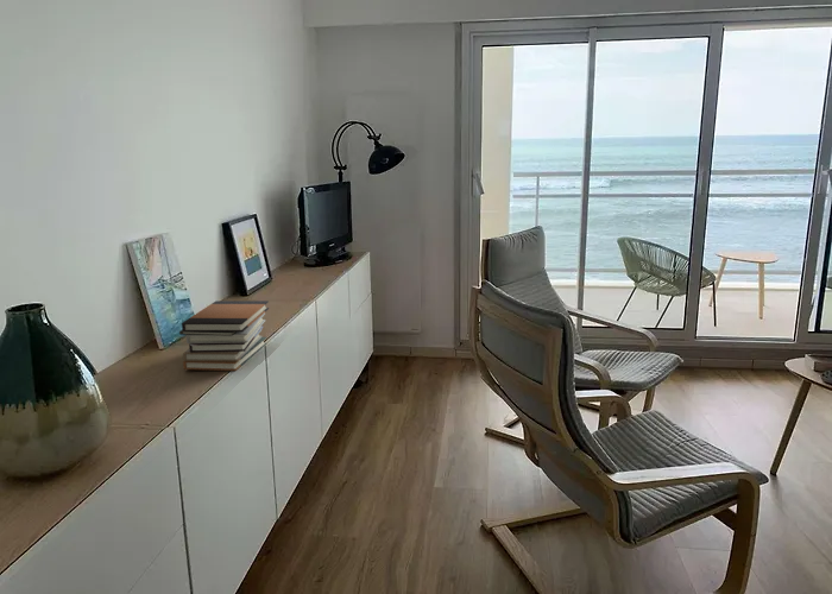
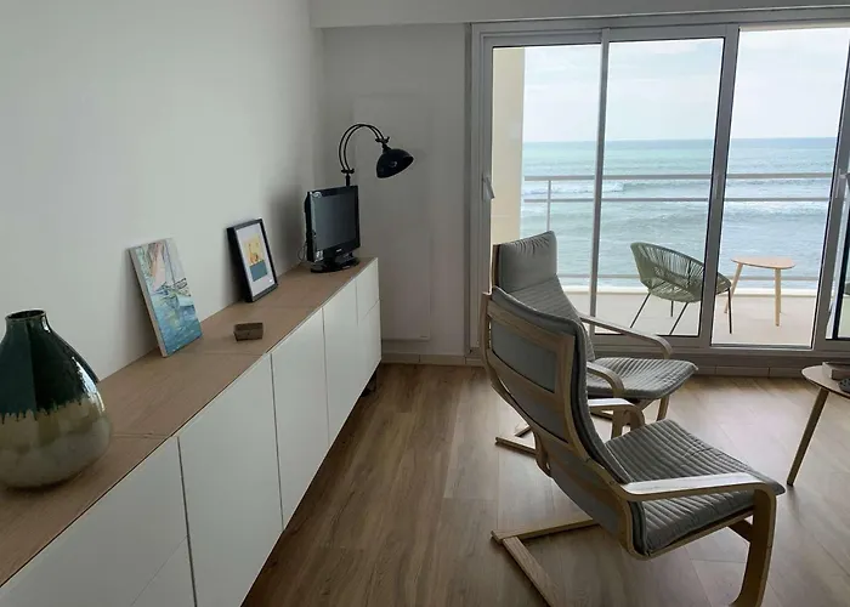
- book stack [178,299,270,372]
